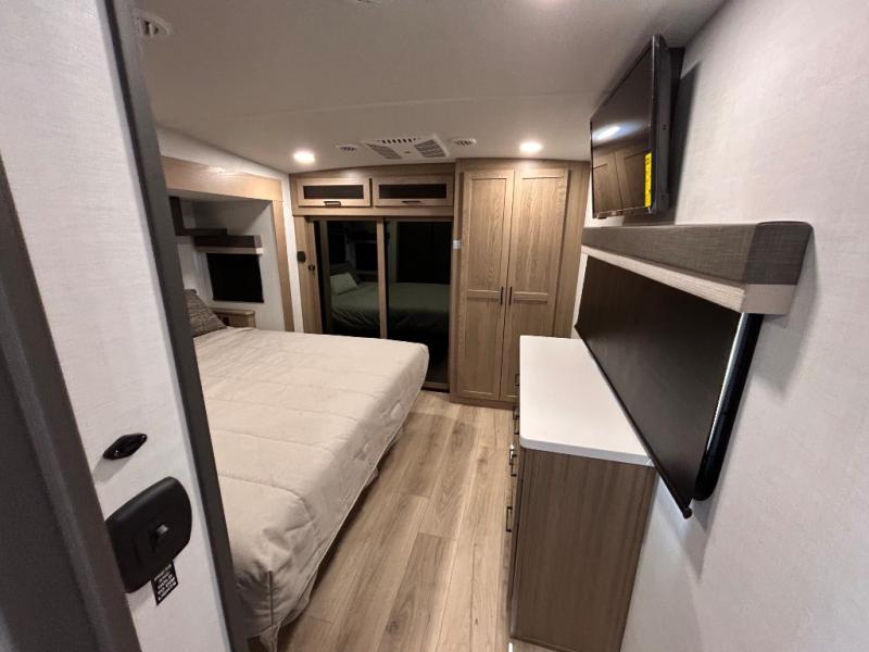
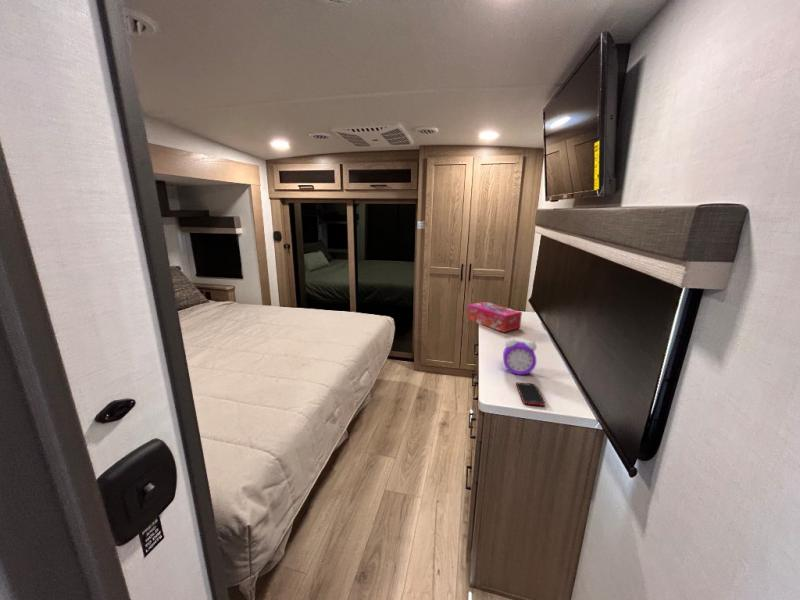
+ tissue box [466,301,523,333]
+ alarm clock [502,337,538,376]
+ cell phone [515,381,546,407]
